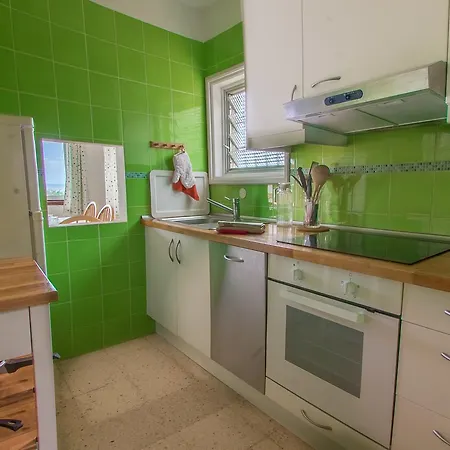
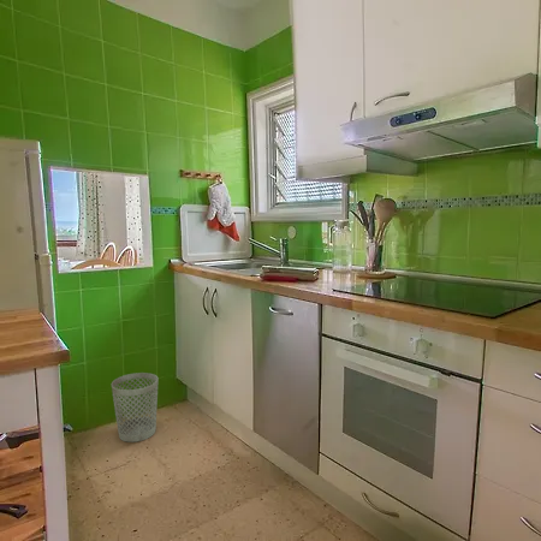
+ wastebasket [111,371,159,444]
